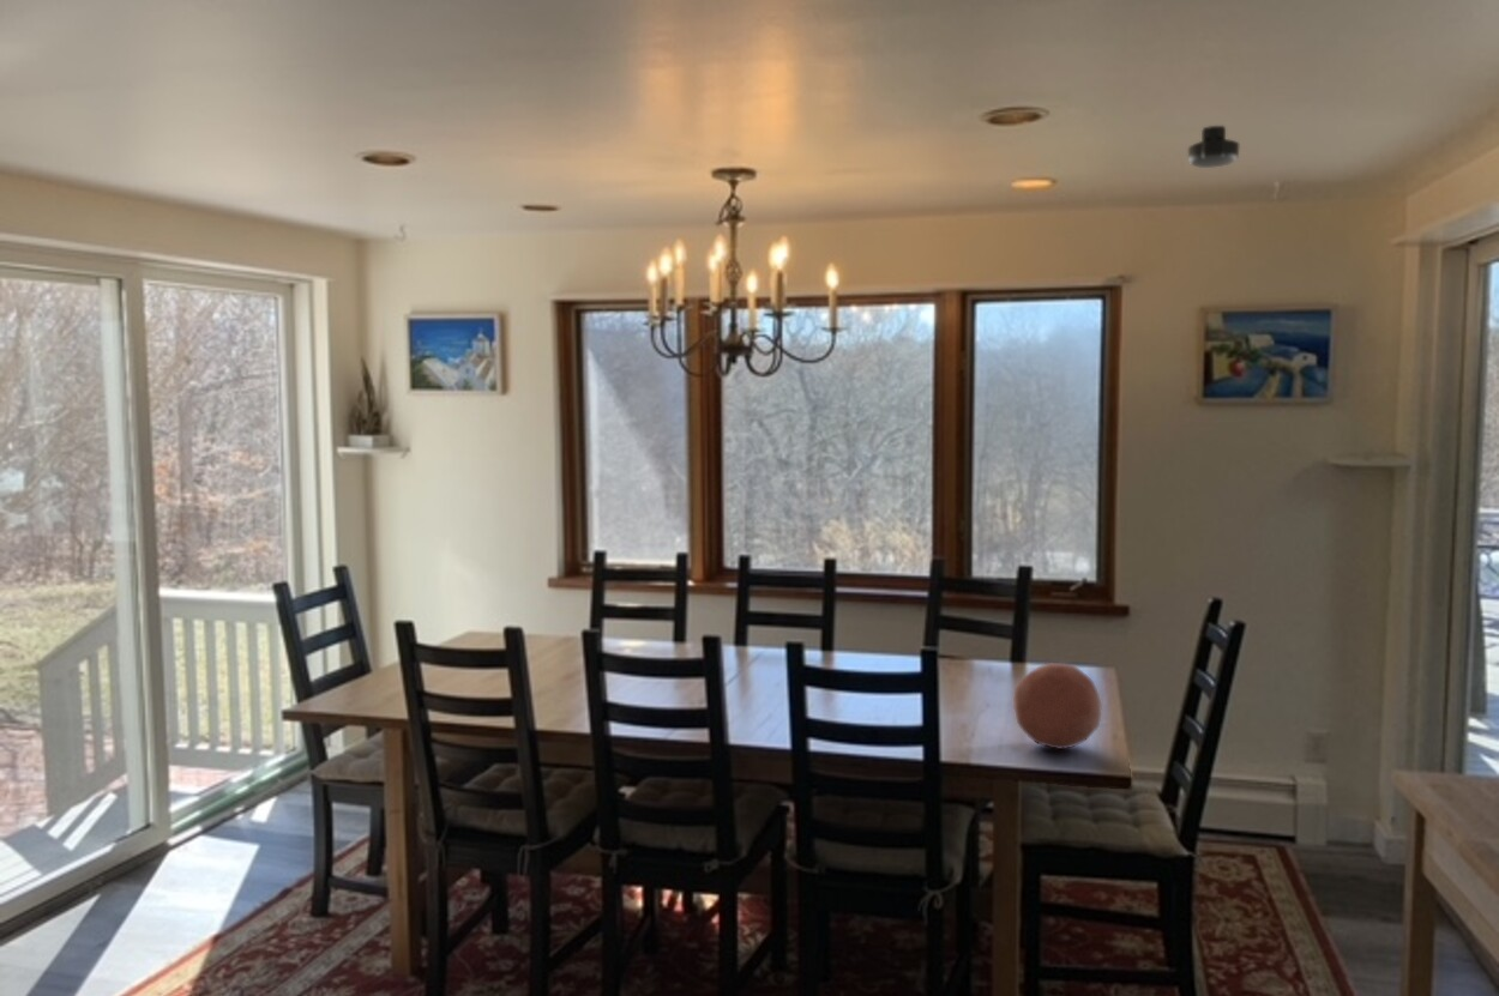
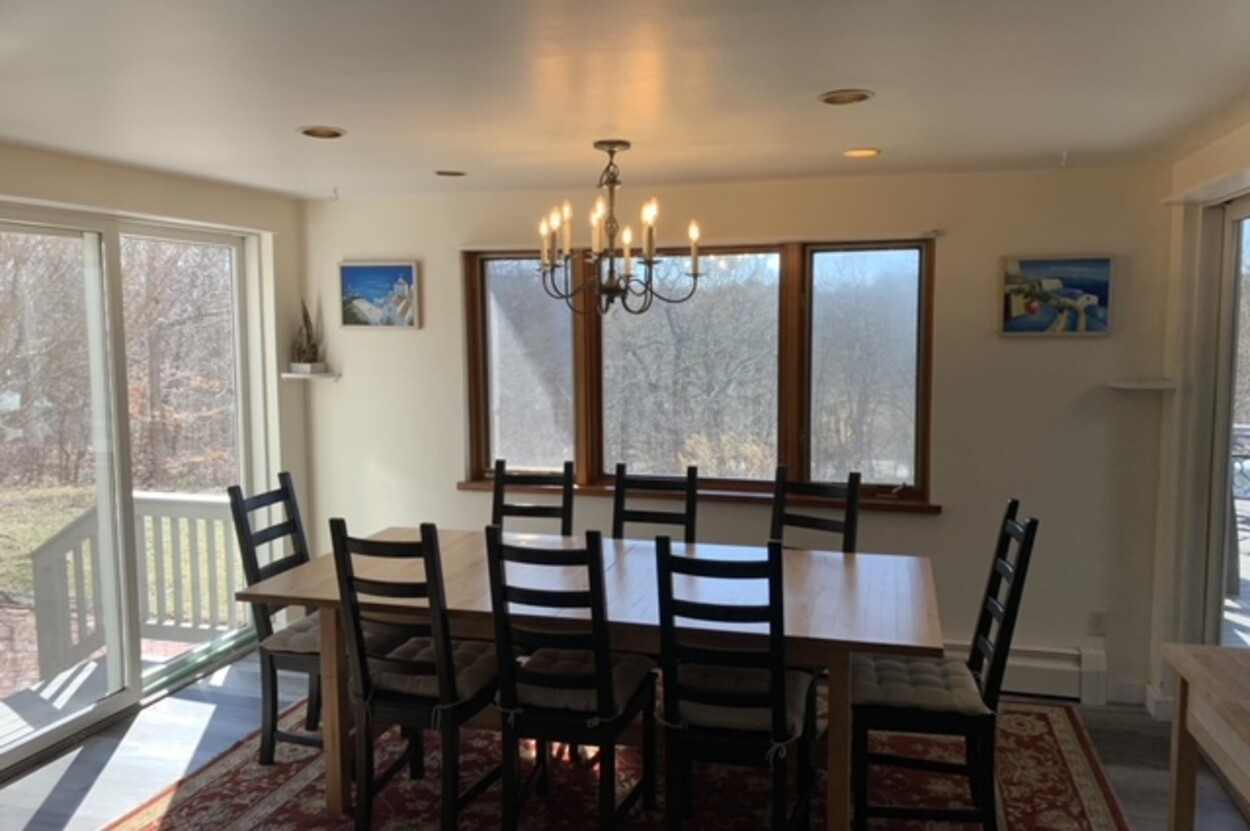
- decorative ball [1012,662,1102,750]
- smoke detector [1187,125,1240,169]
